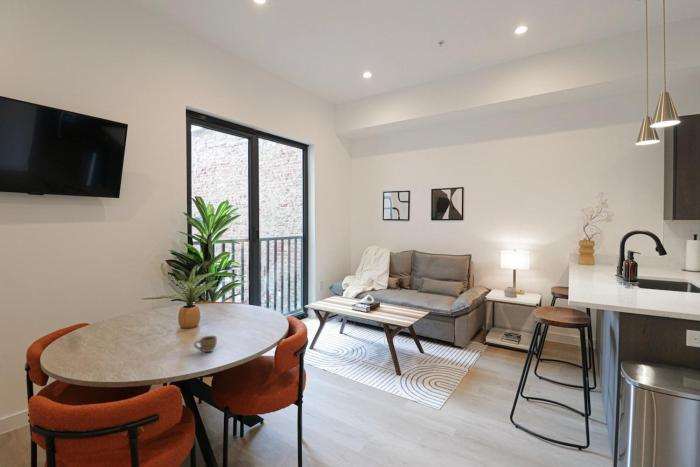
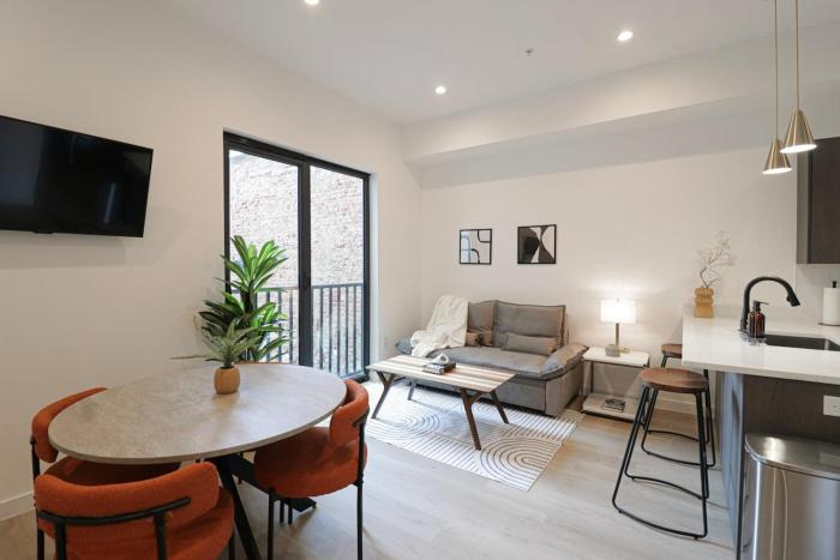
- cup [193,335,218,353]
